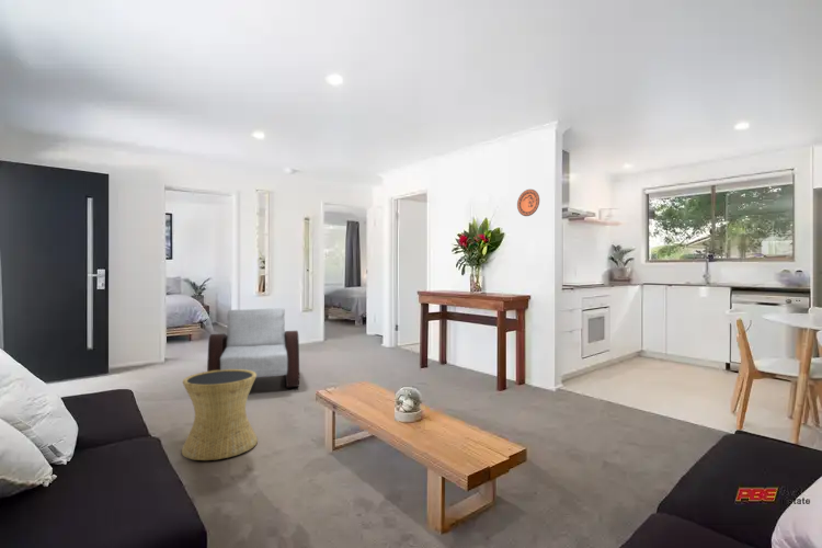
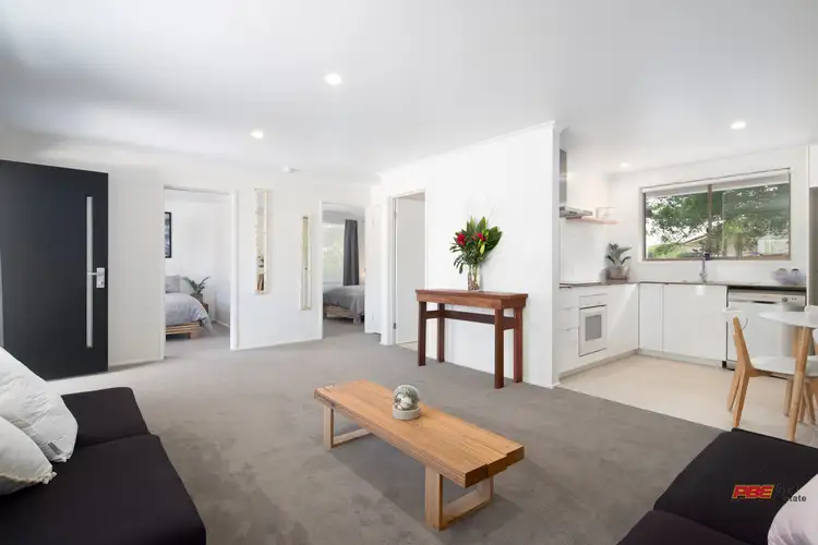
- side table [181,369,259,461]
- armchair [206,307,300,388]
- decorative plate [516,189,540,217]
